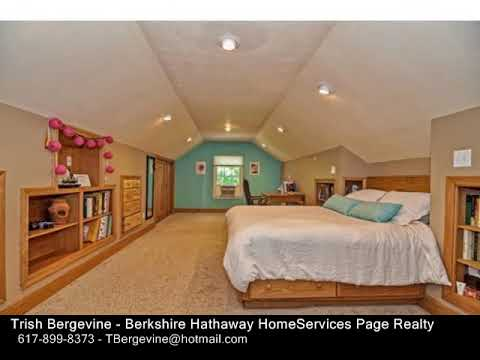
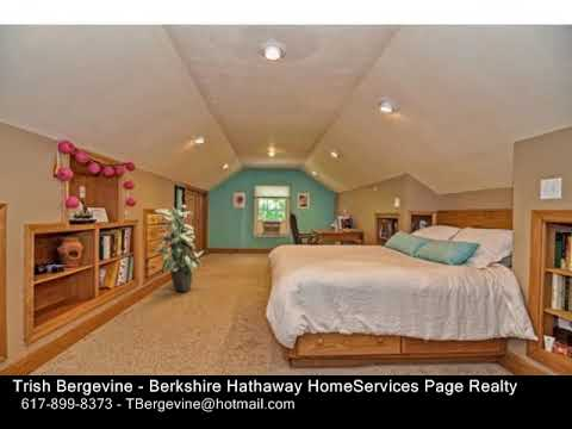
+ indoor plant [153,204,206,293]
